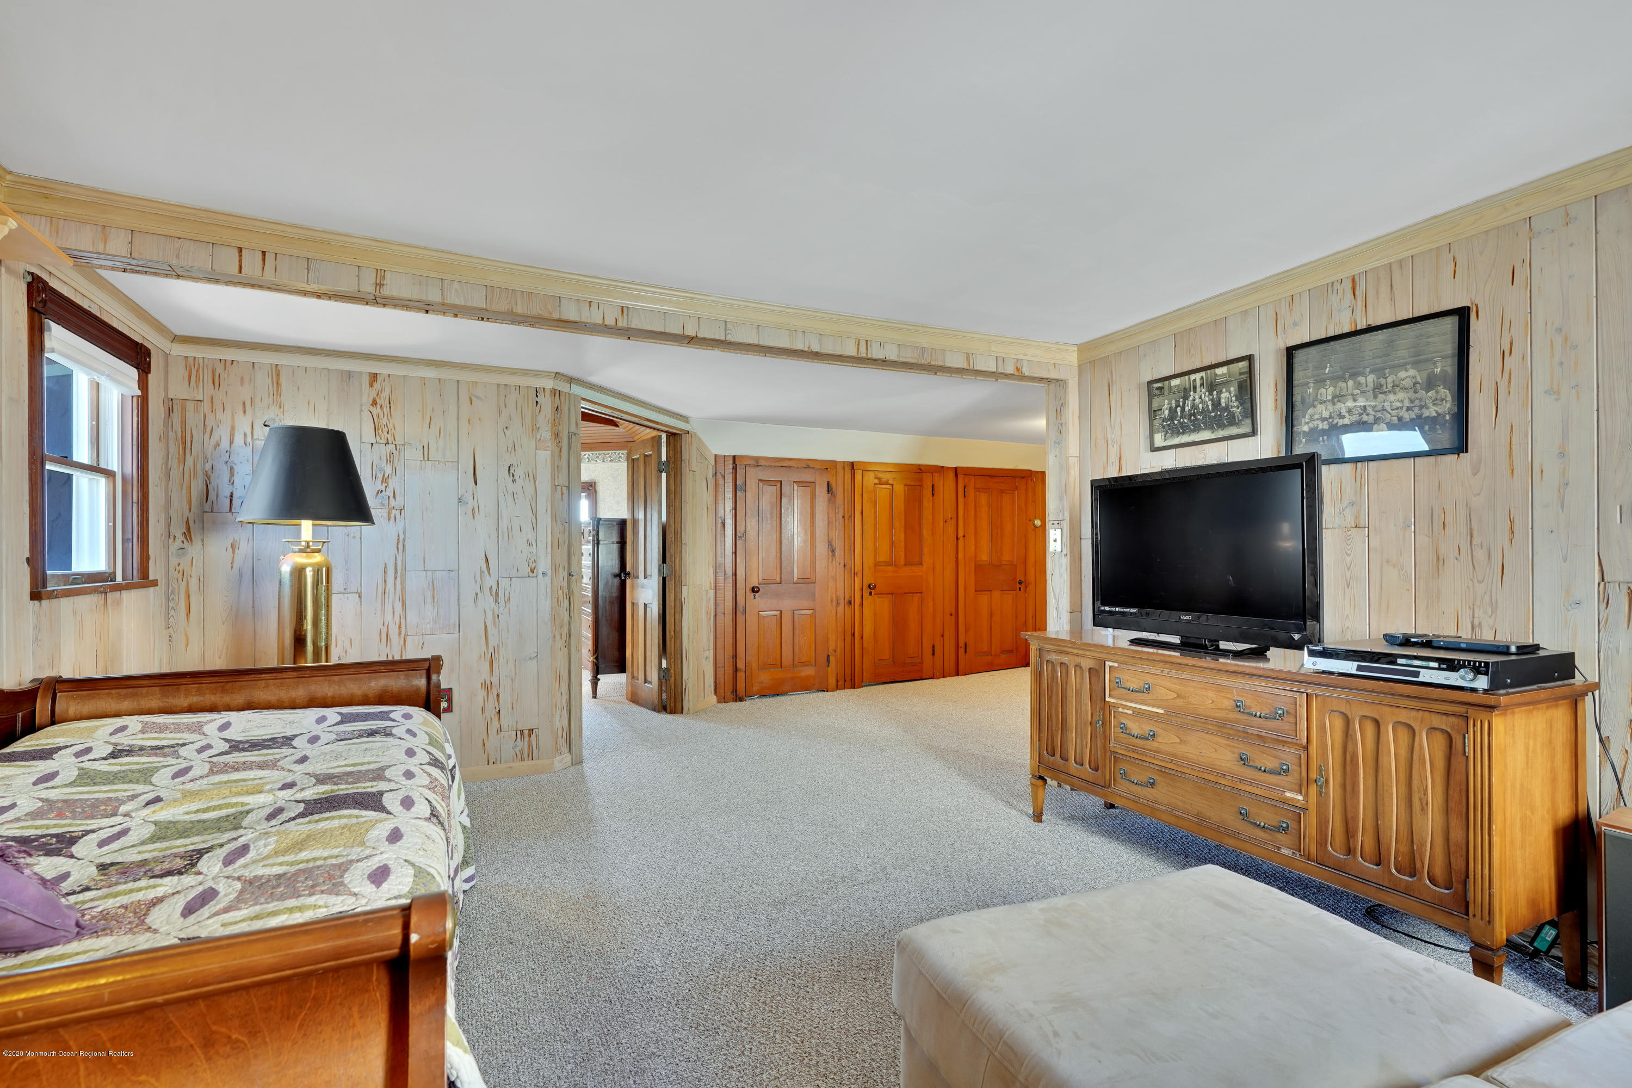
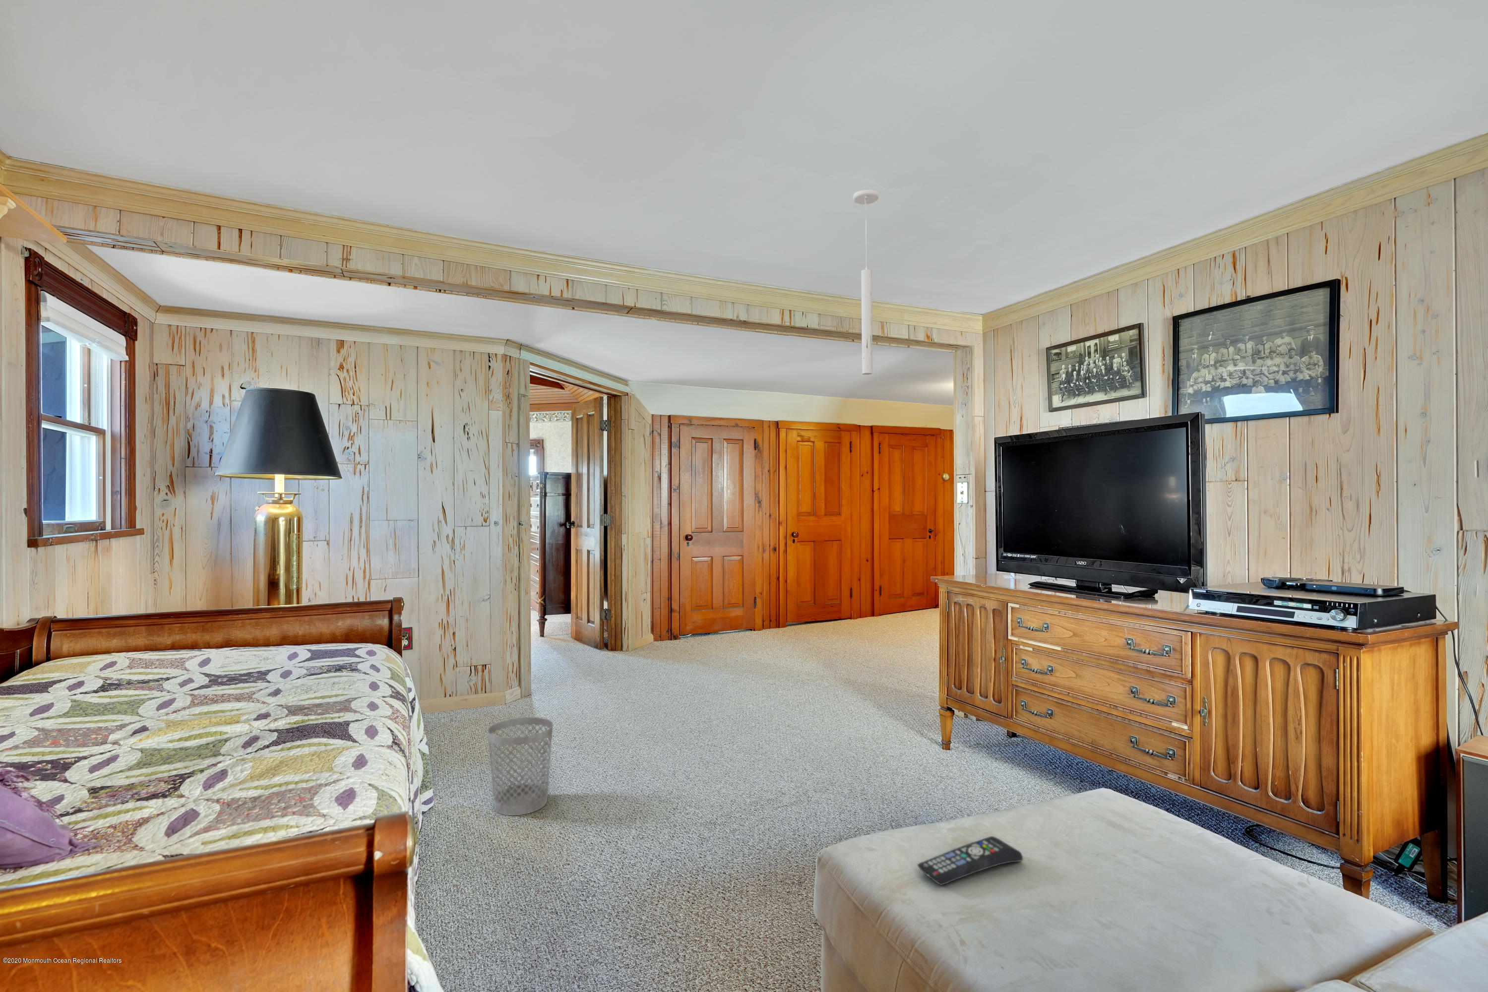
+ remote control [917,836,1023,886]
+ wastebasket [486,716,554,816]
+ ceiling light [852,189,879,375]
